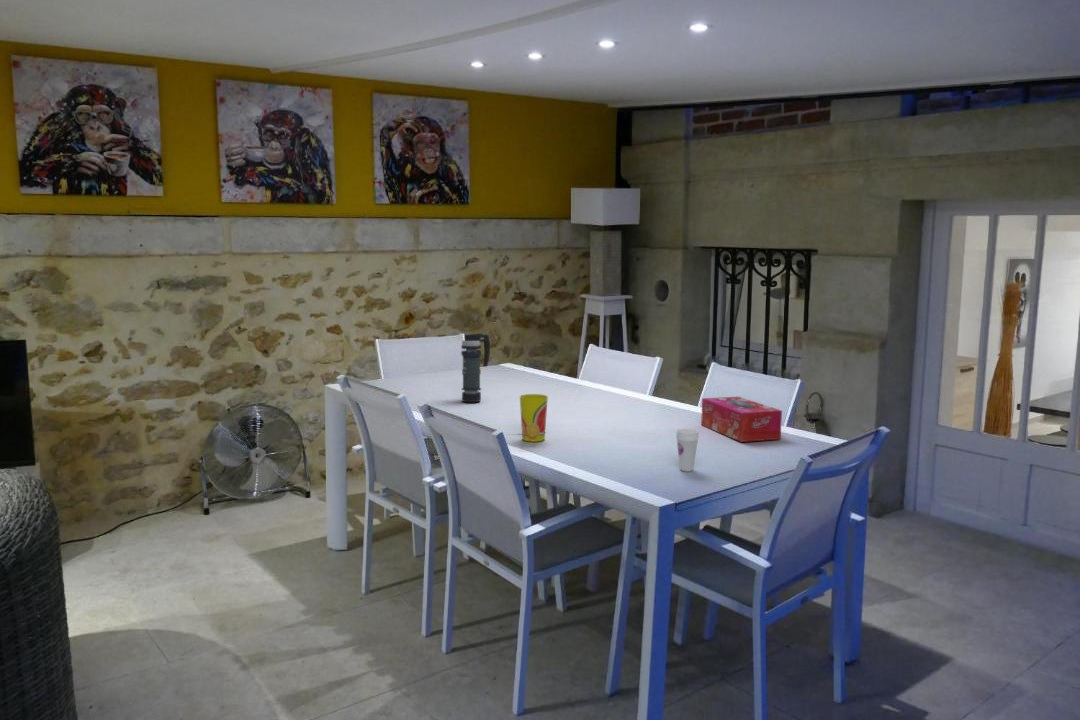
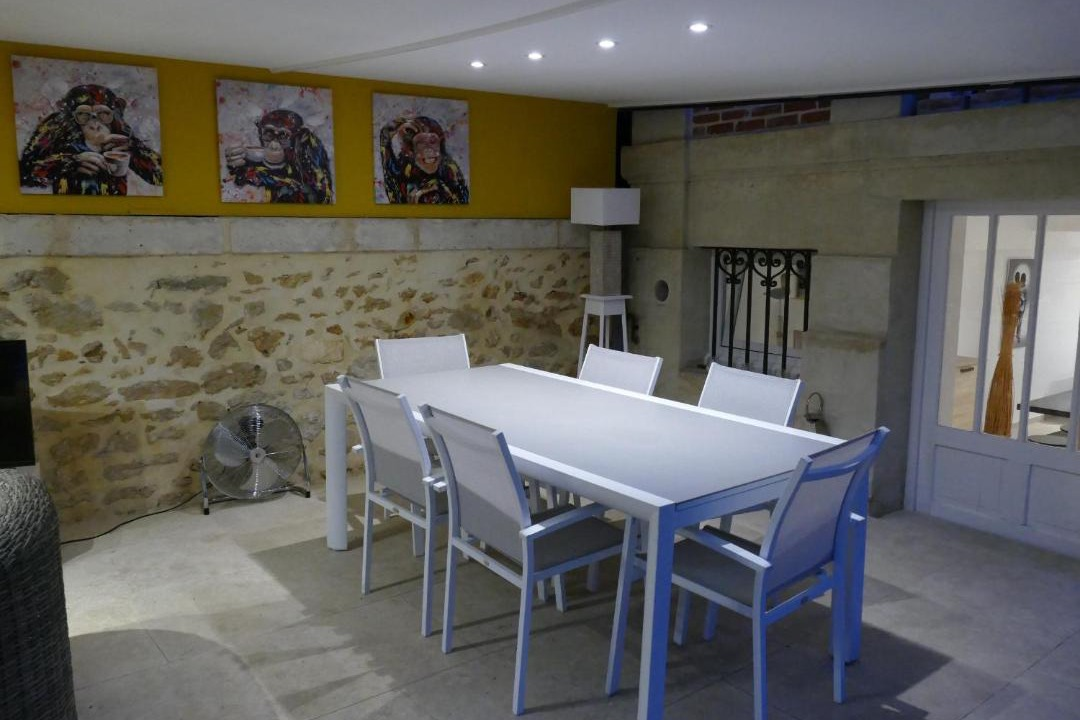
- cup [519,393,549,443]
- cup [675,428,700,473]
- smoke grenade [460,332,491,403]
- tissue box [700,396,783,443]
